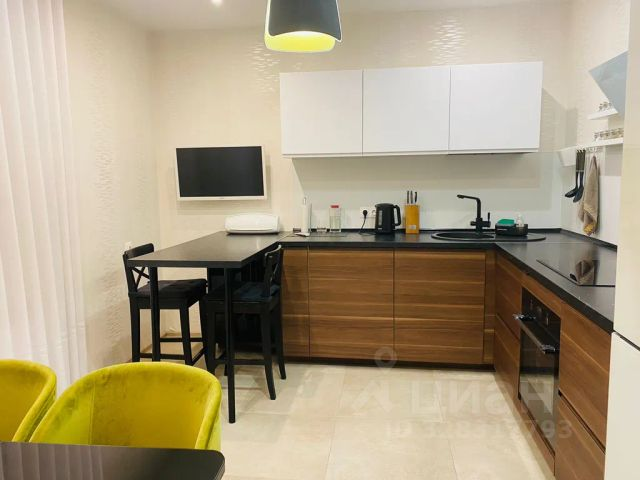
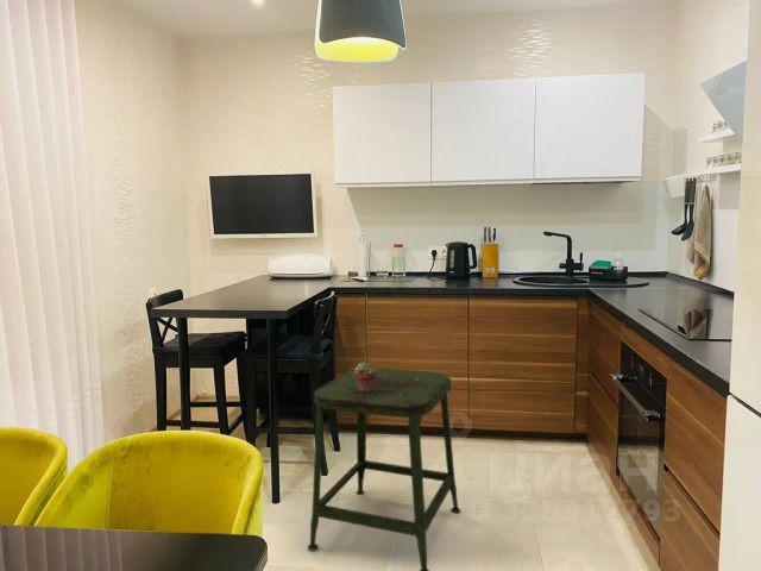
+ potted succulent [353,362,376,393]
+ stool [307,366,461,571]
